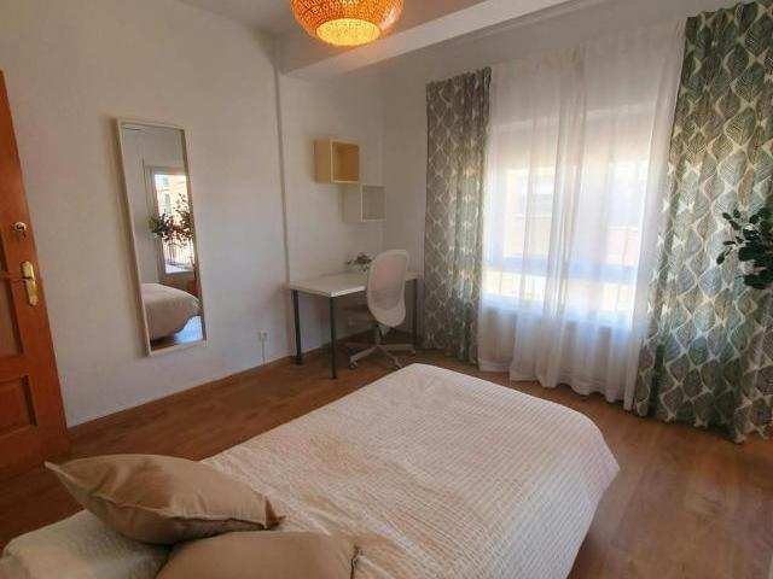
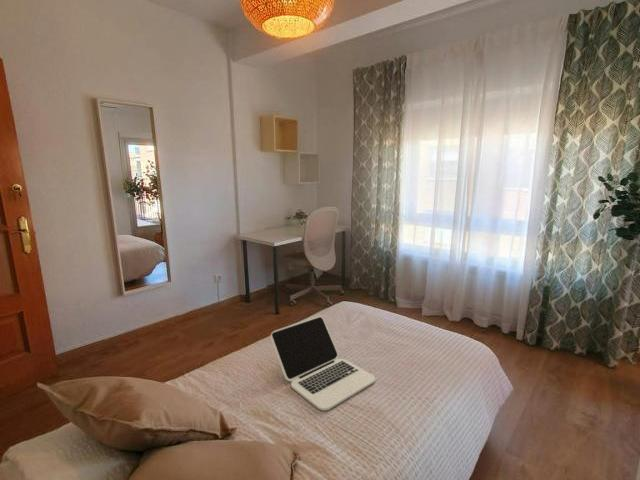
+ laptop [269,315,376,411]
